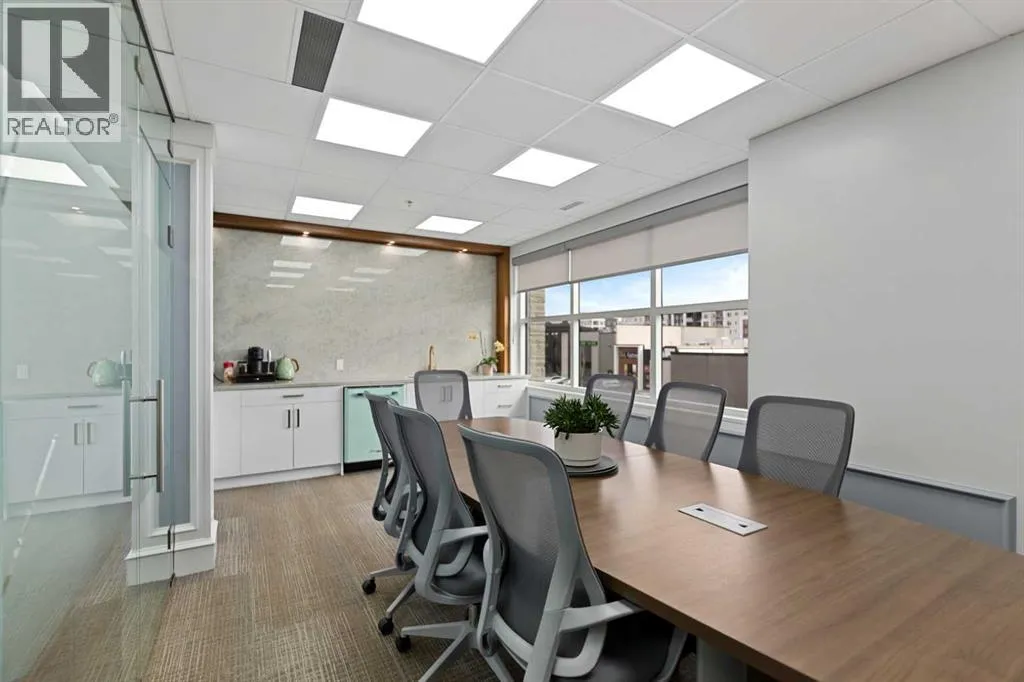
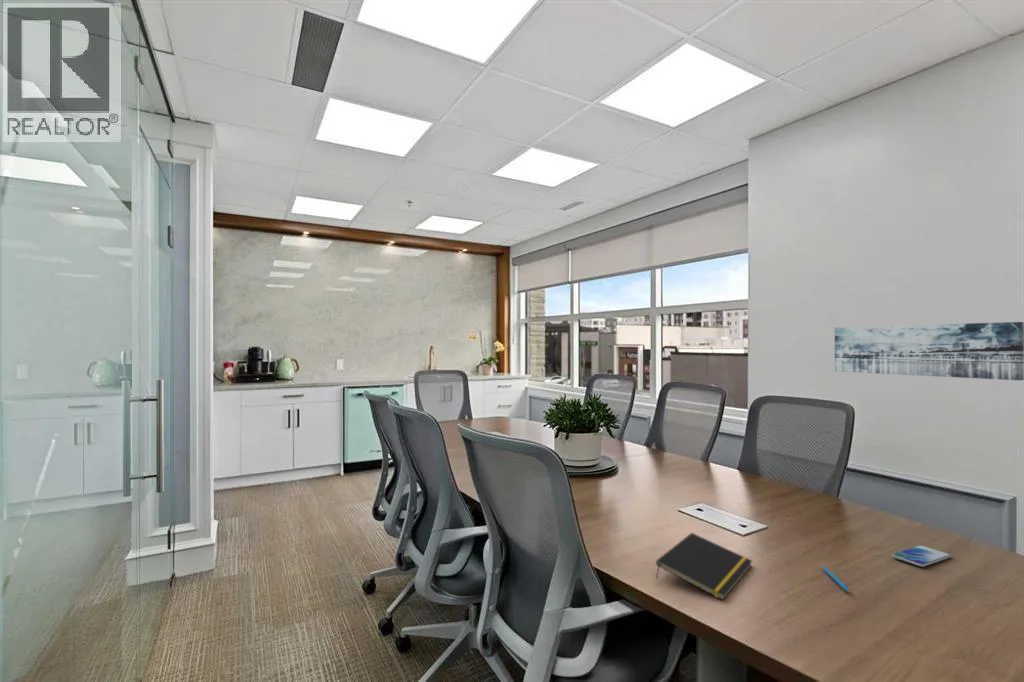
+ notepad [655,532,753,601]
+ wall art [834,321,1024,381]
+ pen [821,565,850,593]
+ smartphone [891,544,952,568]
